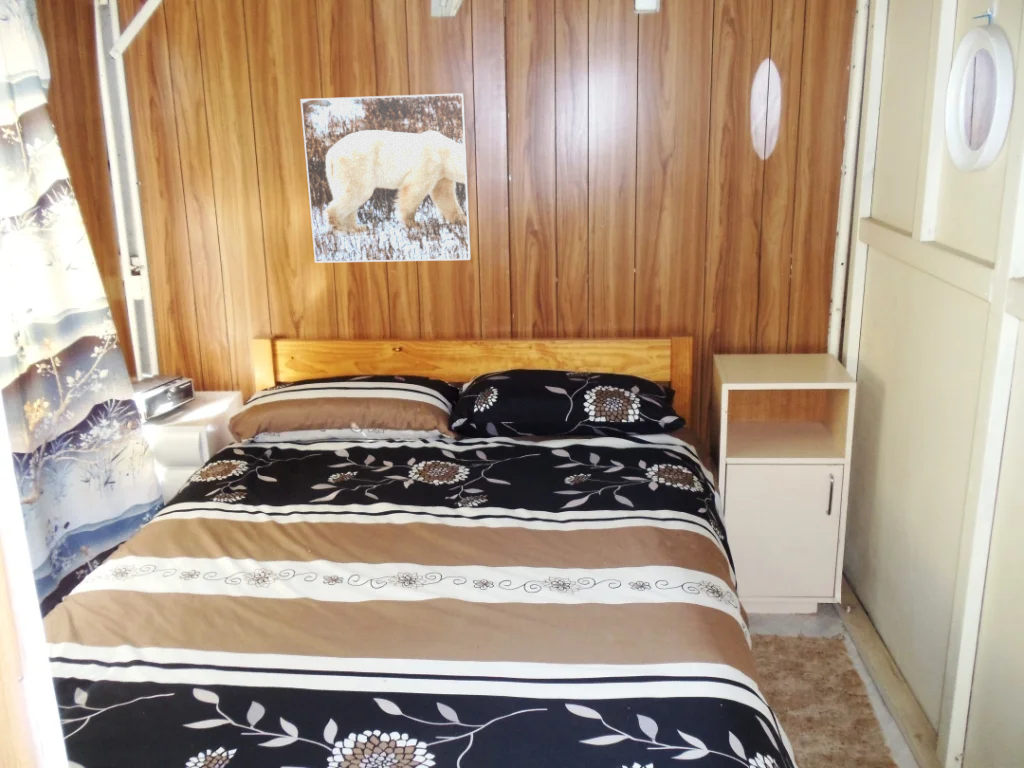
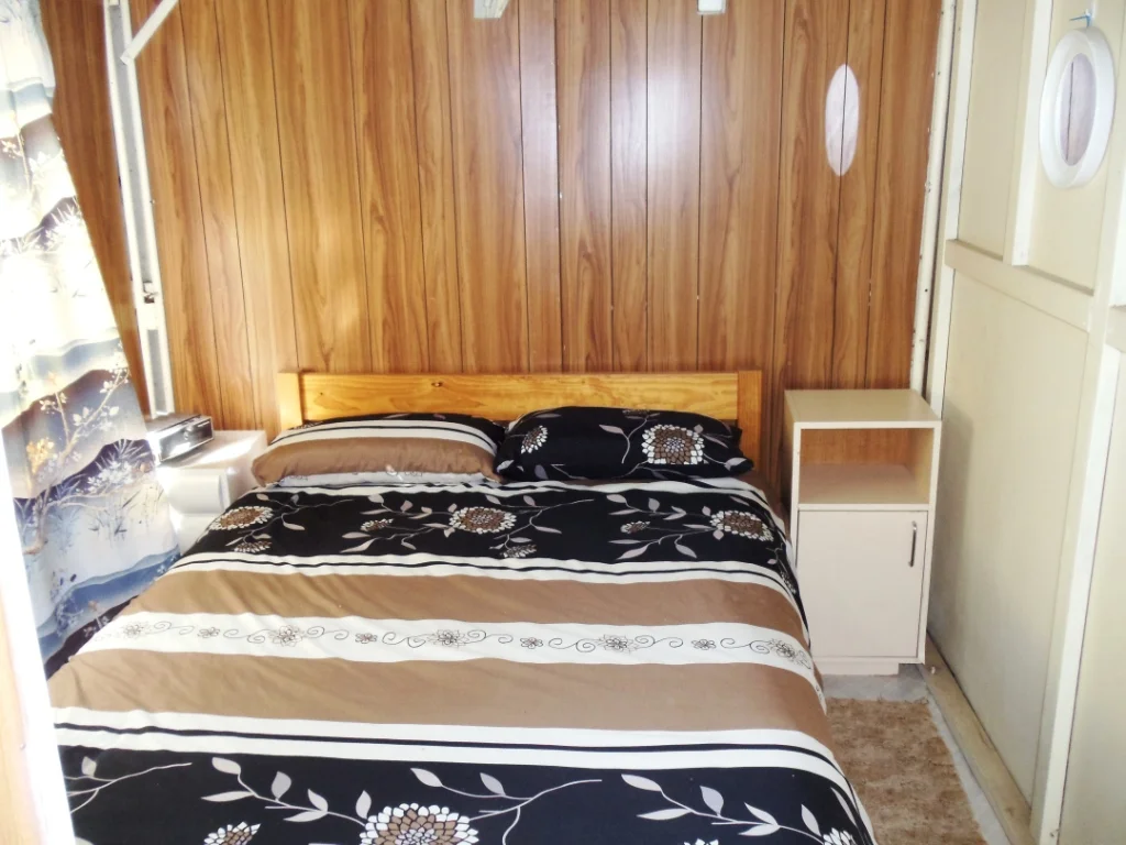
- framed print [299,92,472,264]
